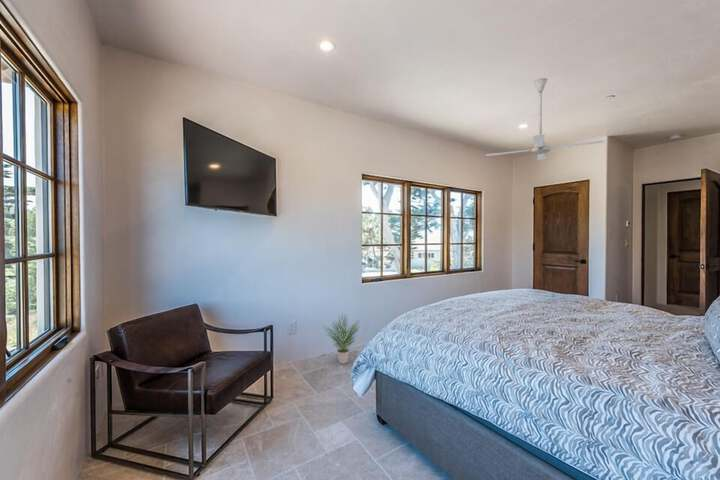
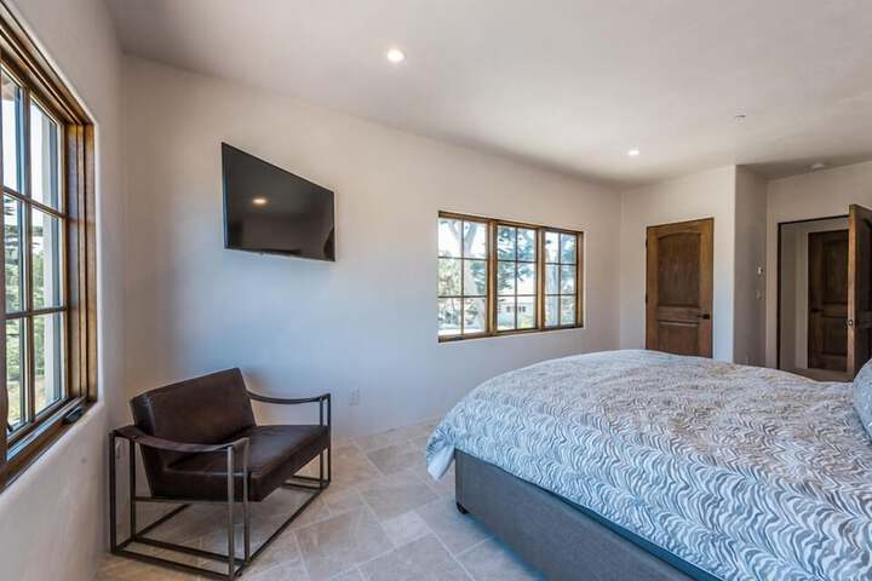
- ceiling fan [485,77,605,161]
- potted plant [323,312,361,365]
